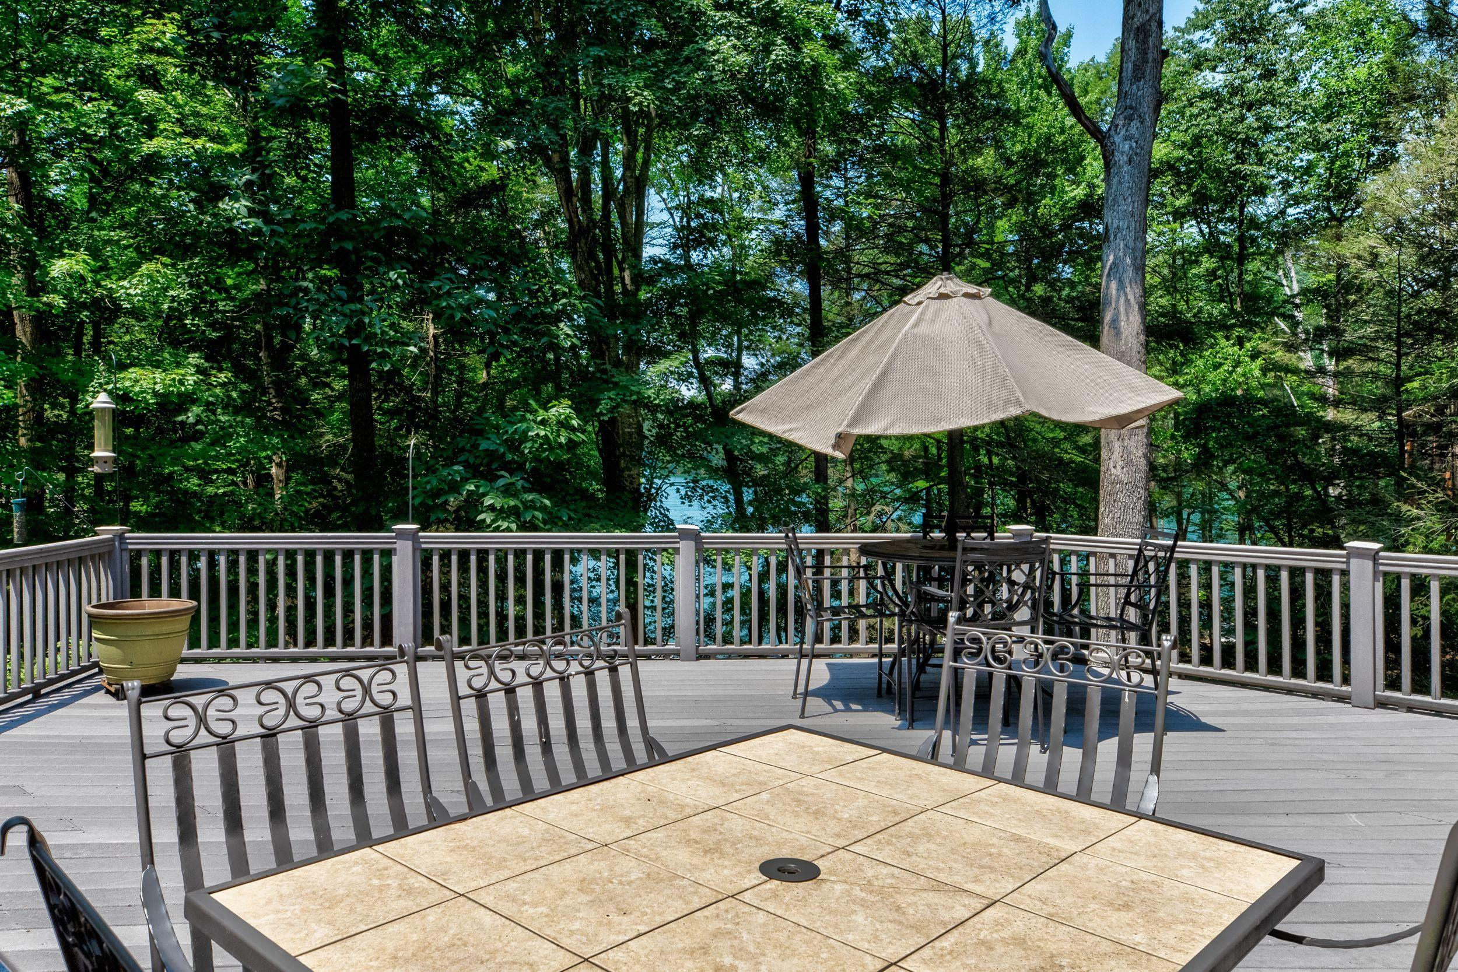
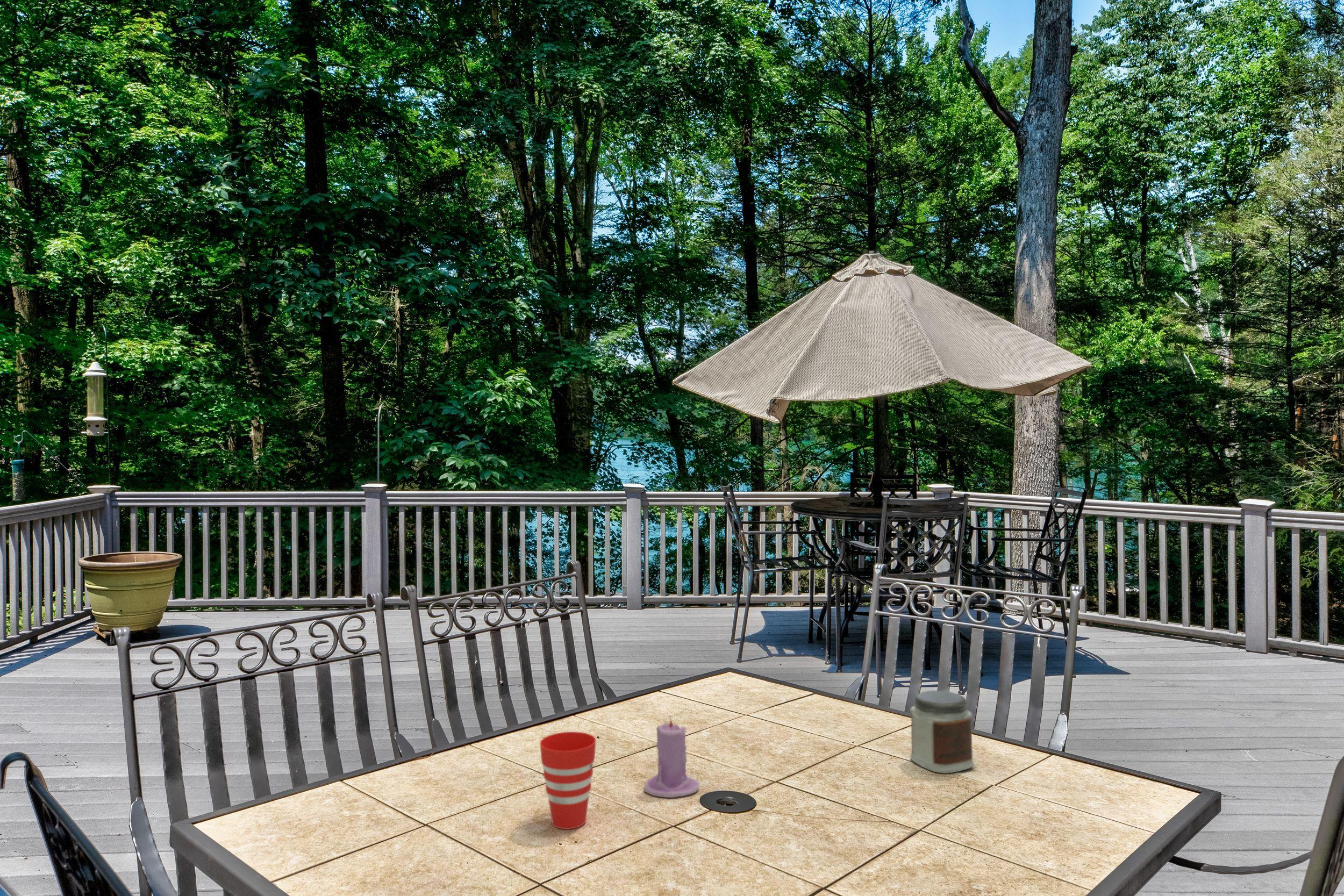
+ jar [910,690,975,774]
+ cup [539,731,597,830]
+ candle [644,715,700,798]
